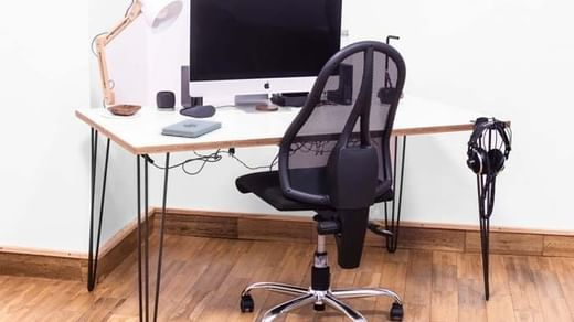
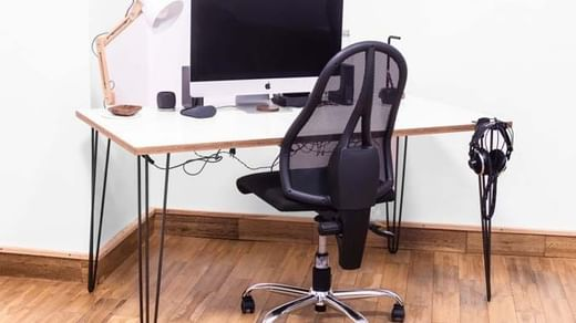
- notepad [160,118,223,138]
